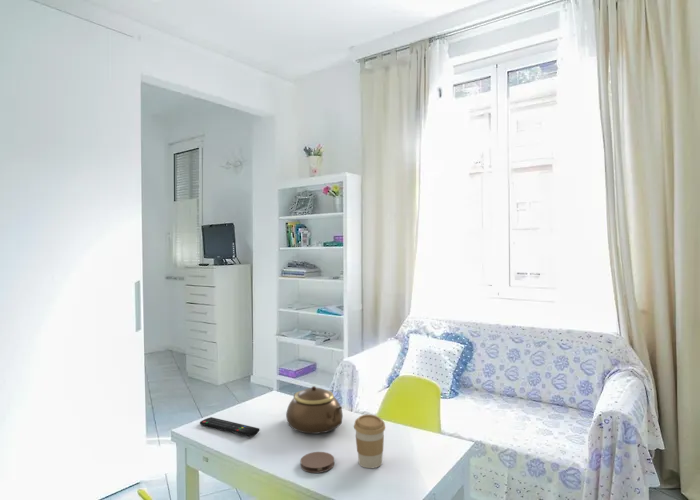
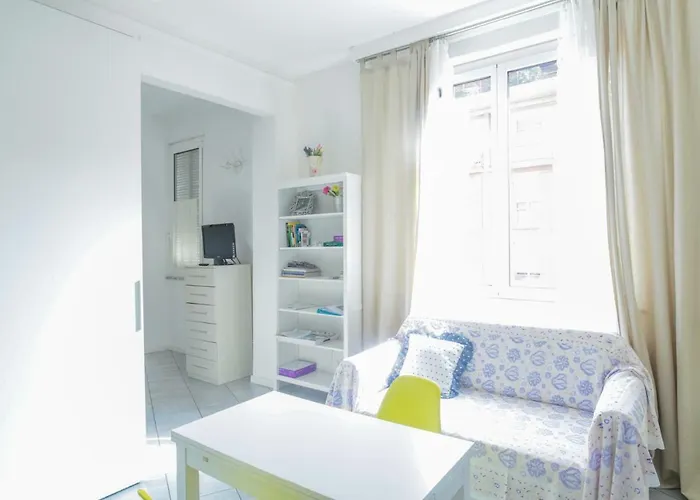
- coaster [299,451,335,474]
- remote control [199,416,261,438]
- teapot [285,385,344,435]
- coffee cup [353,414,386,469]
